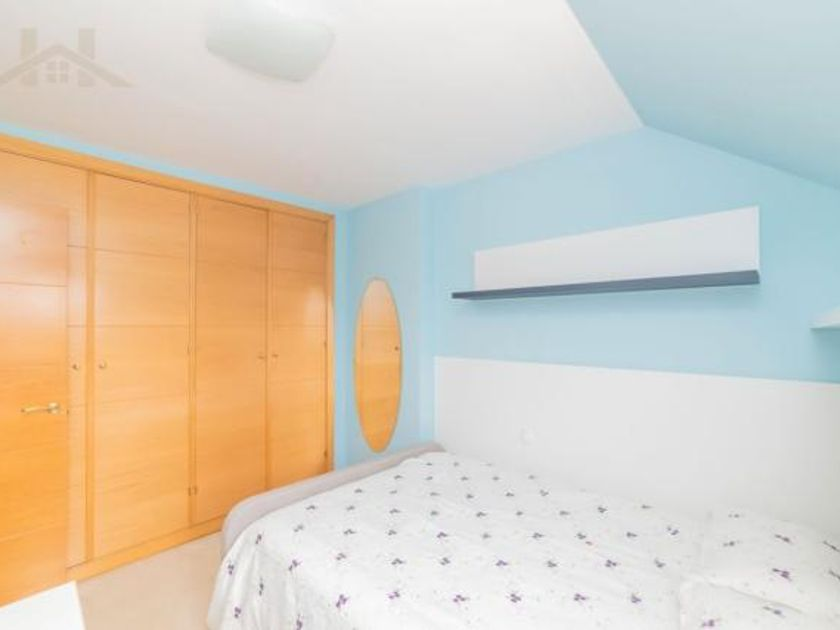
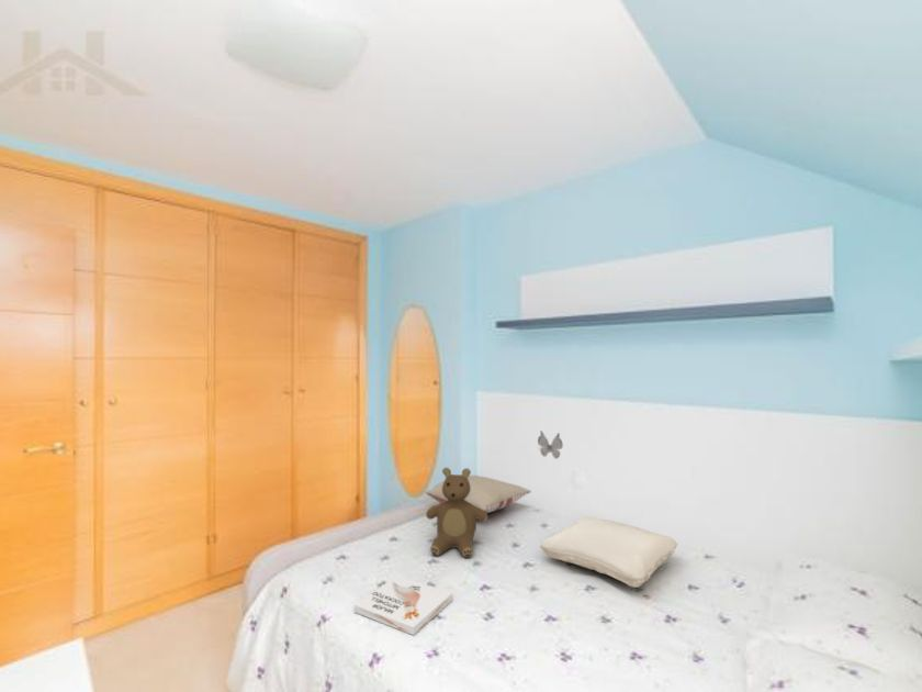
+ pillow [539,515,679,589]
+ book [353,574,453,636]
+ decorative butterfly [537,429,564,459]
+ teddy bear [425,467,490,559]
+ pillow [425,475,532,514]
